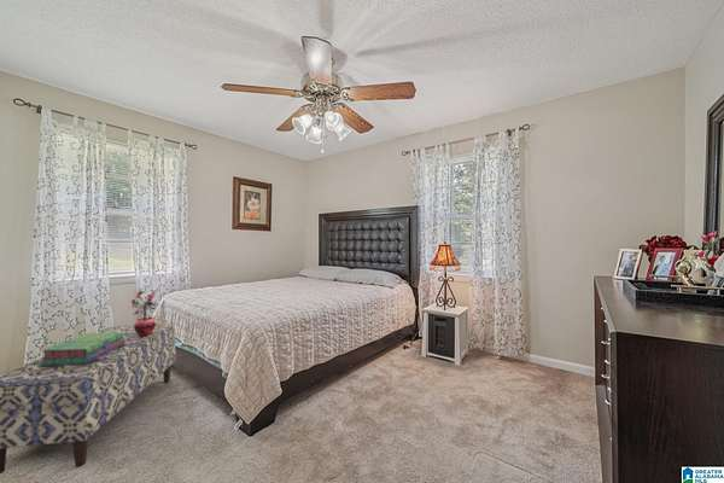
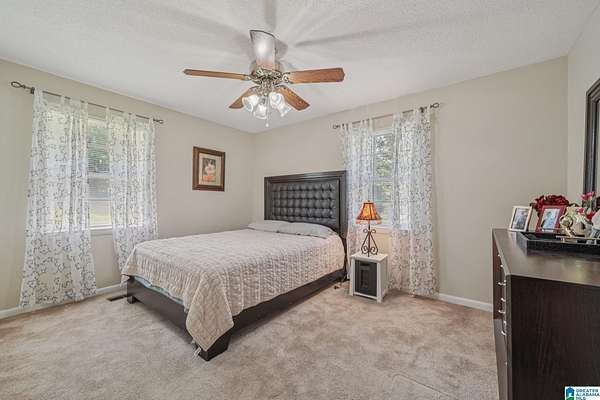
- stack of books [39,332,125,366]
- potted plant [130,287,158,337]
- bench [0,324,177,475]
